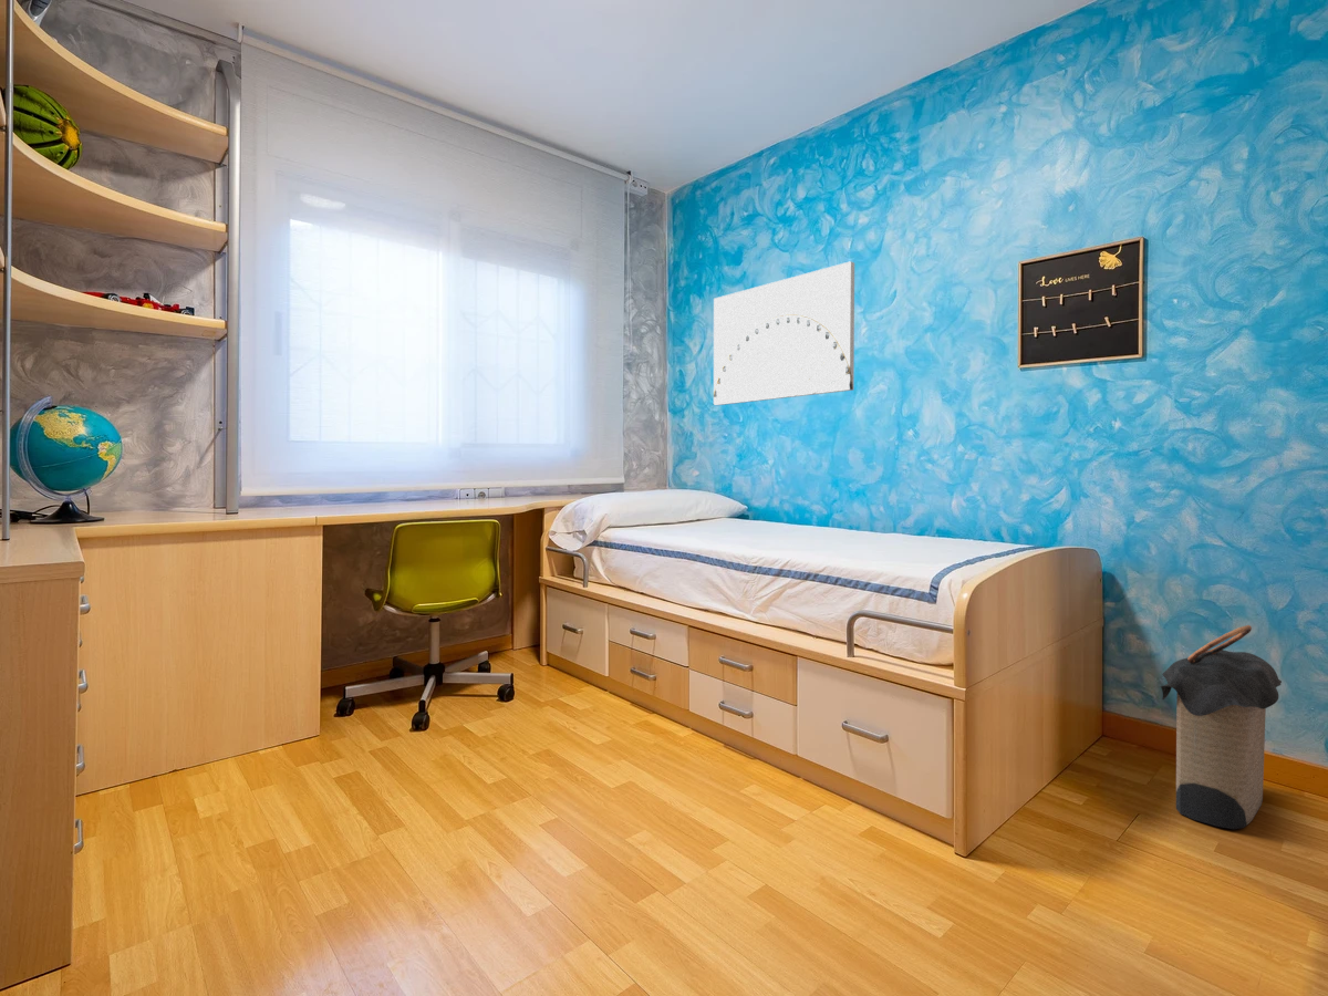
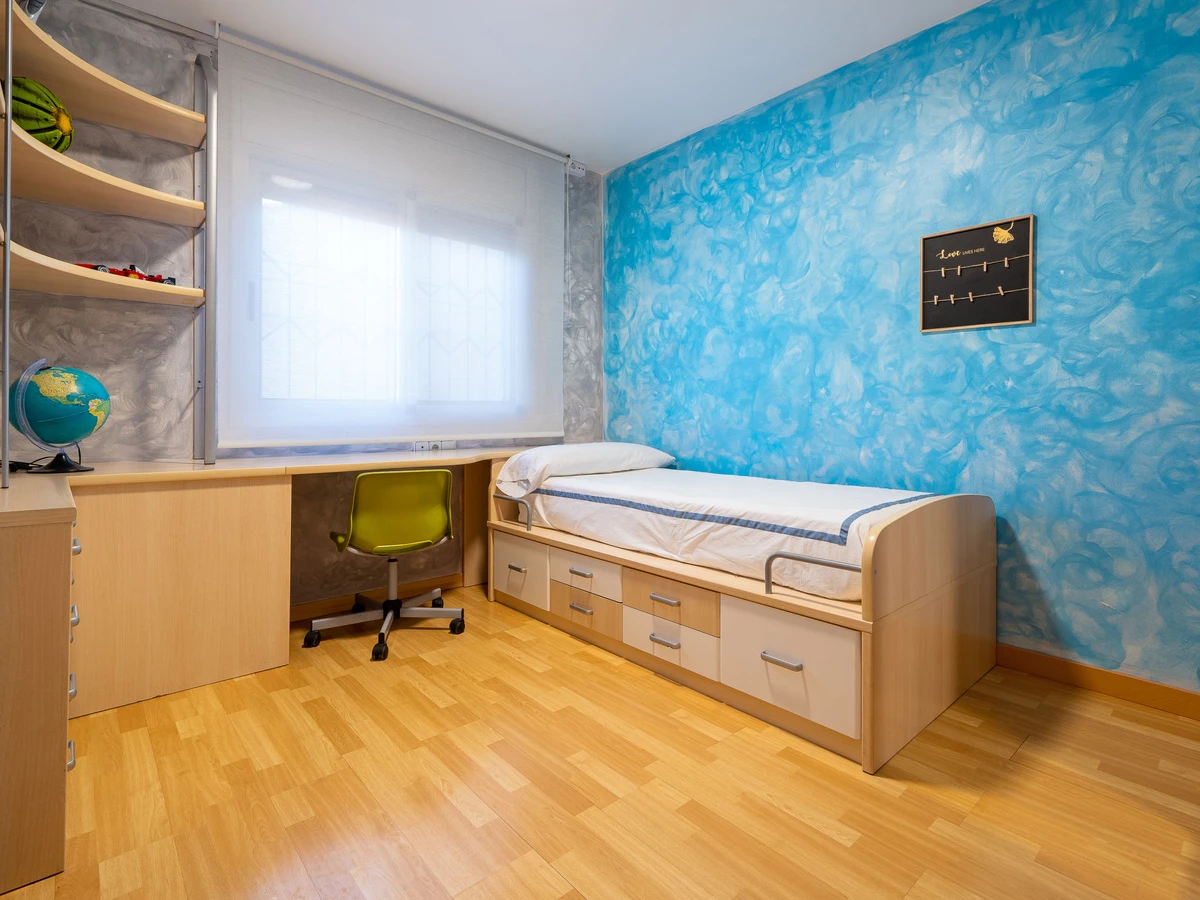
- laundry hamper [1160,624,1283,830]
- wall art [713,260,855,406]
